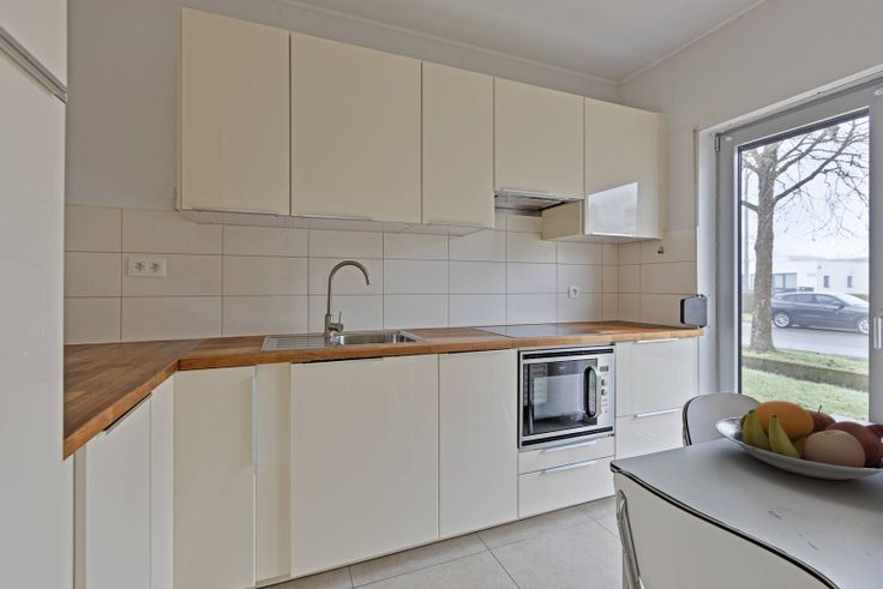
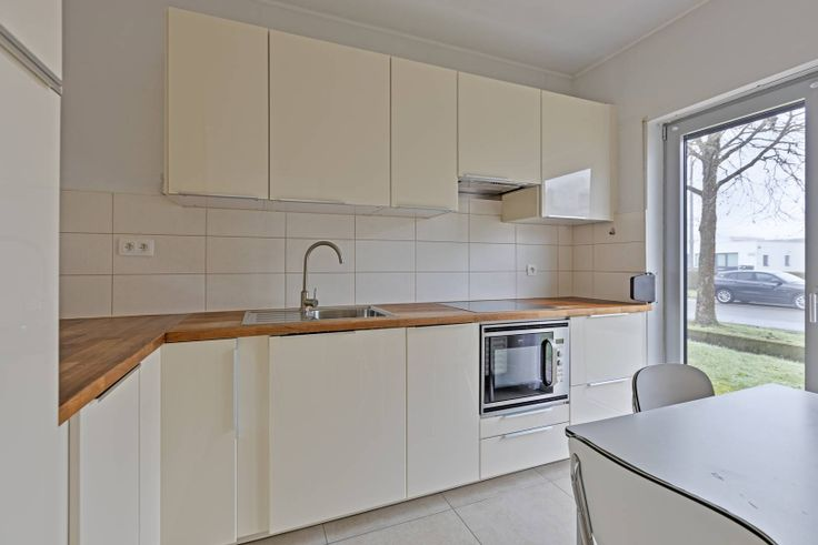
- fruit bowl [714,399,883,481]
